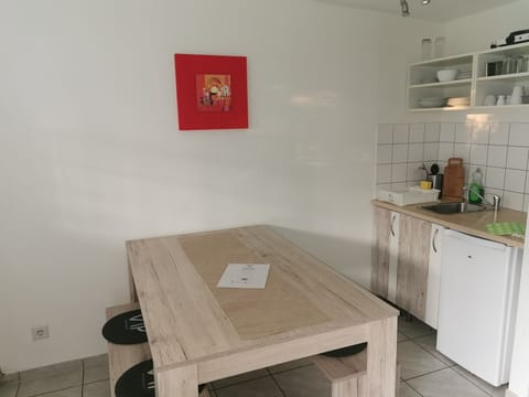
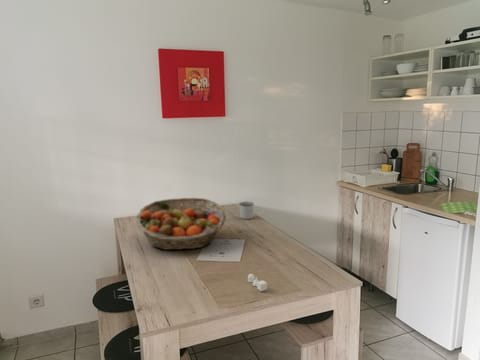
+ salt and pepper shaker set [247,273,268,292]
+ fruit basket [135,197,227,251]
+ mug [234,201,255,220]
